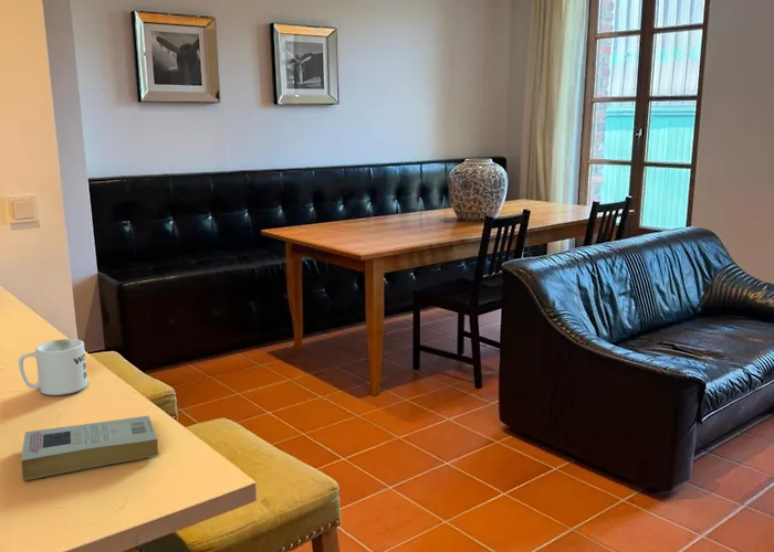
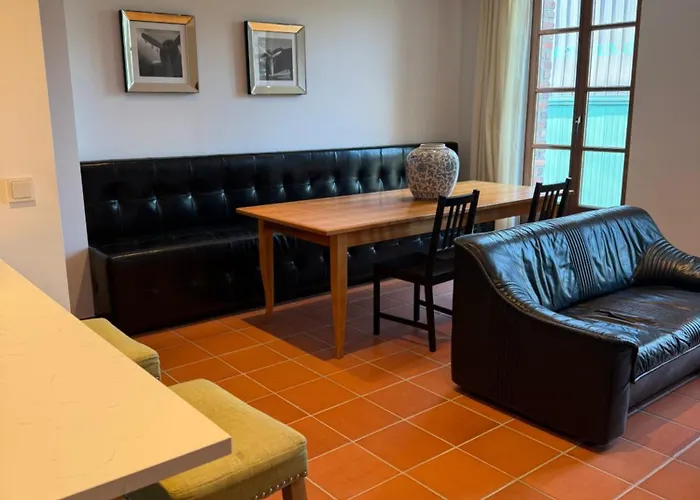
- book [20,415,159,482]
- mug [18,338,88,396]
